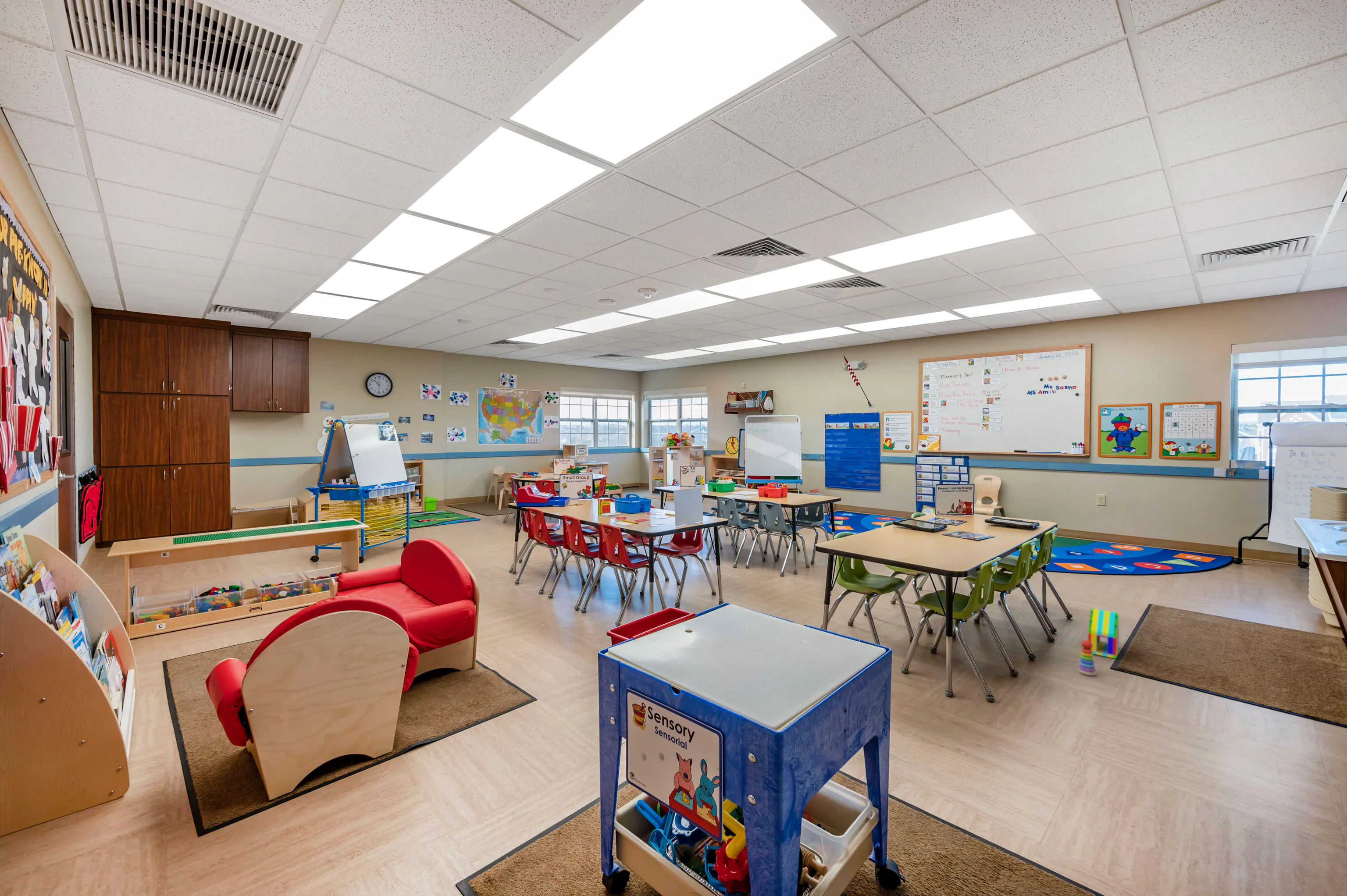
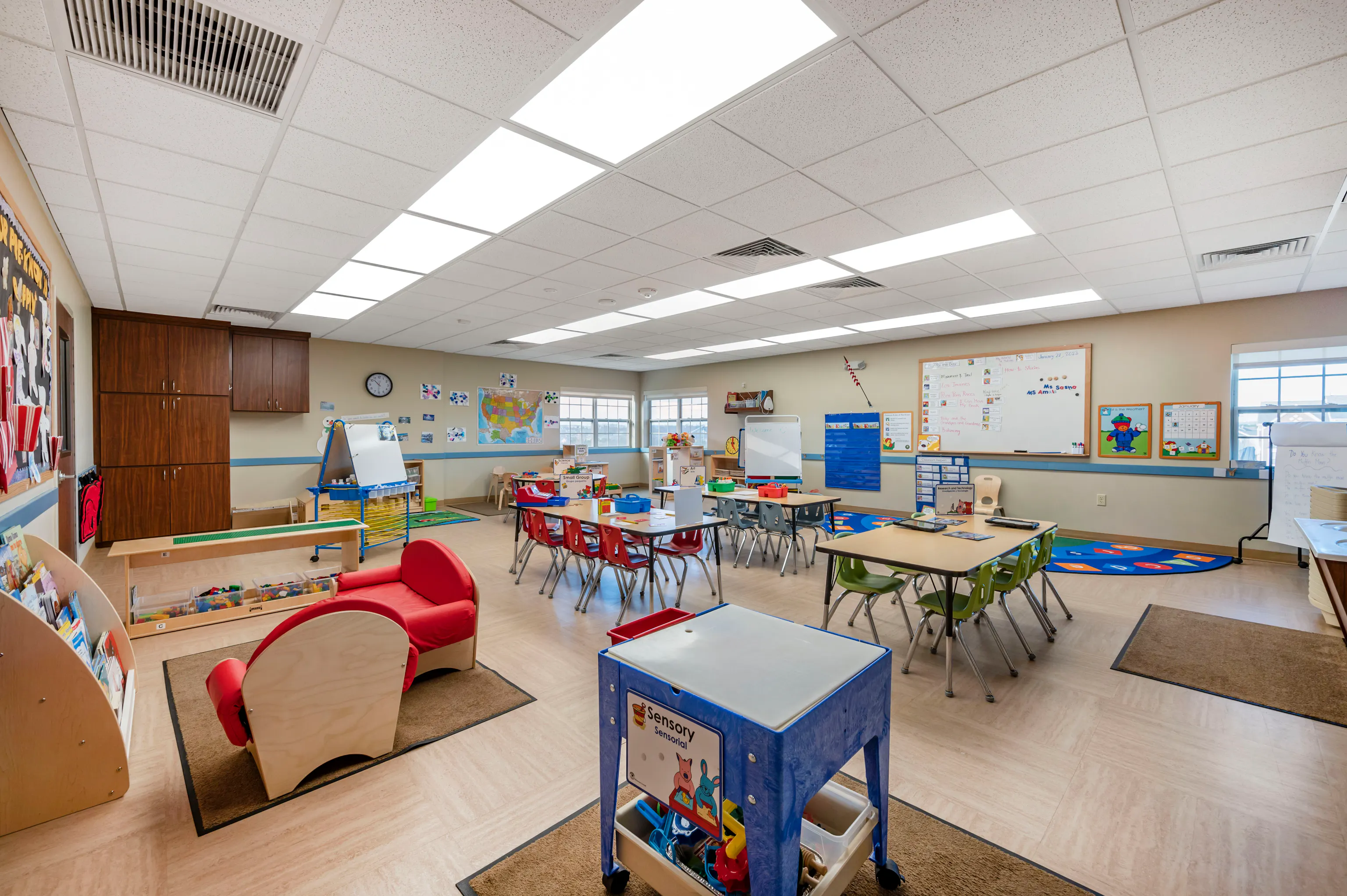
- stacking toy [1078,640,1097,676]
- toy house [1088,608,1119,659]
